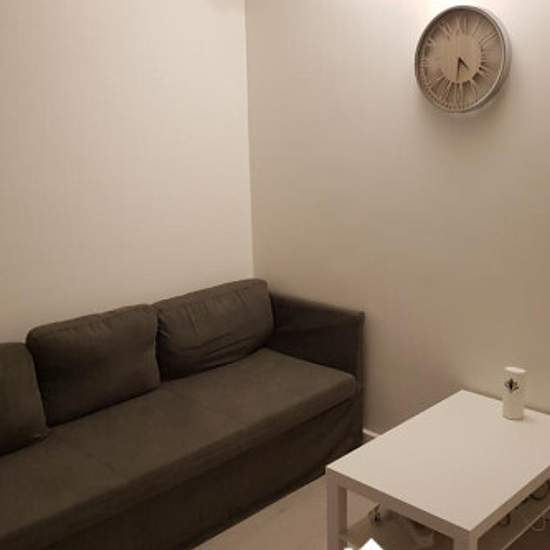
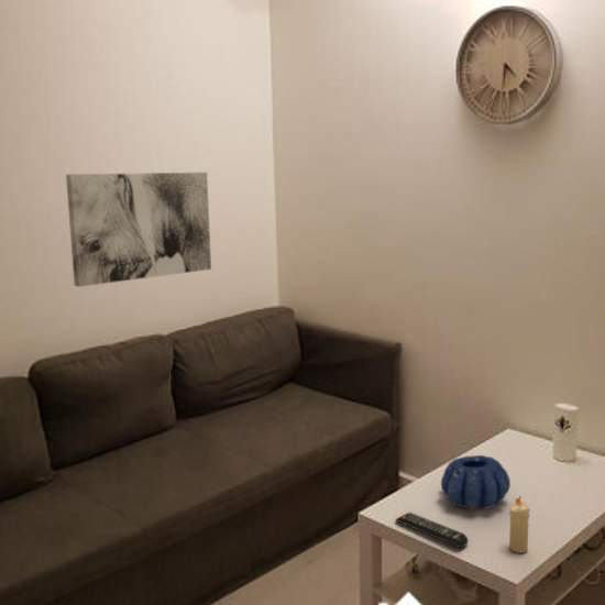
+ candle [508,495,530,554]
+ decorative bowl [440,454,512,510]
+ remote control [394,512,470,549]
+ wall art [65,172,212,288]
